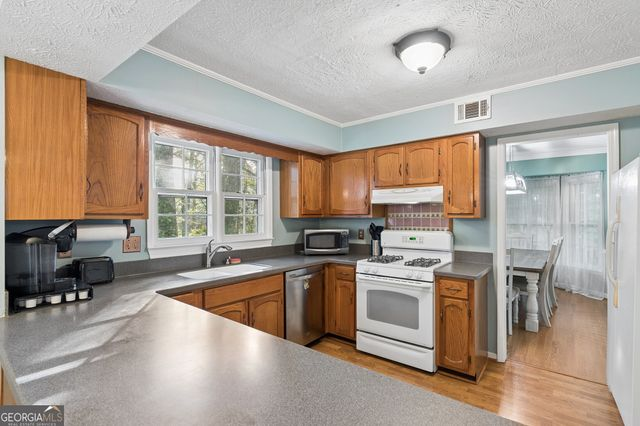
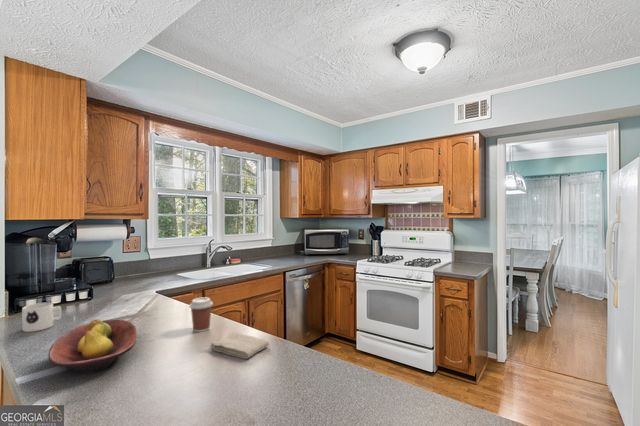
+ mug [21,301,62,333]
+ coffee cup [188,296,214,333]
+ fruit bowl [47,318,137,375]
+ washcloth [209,331,270,359]
